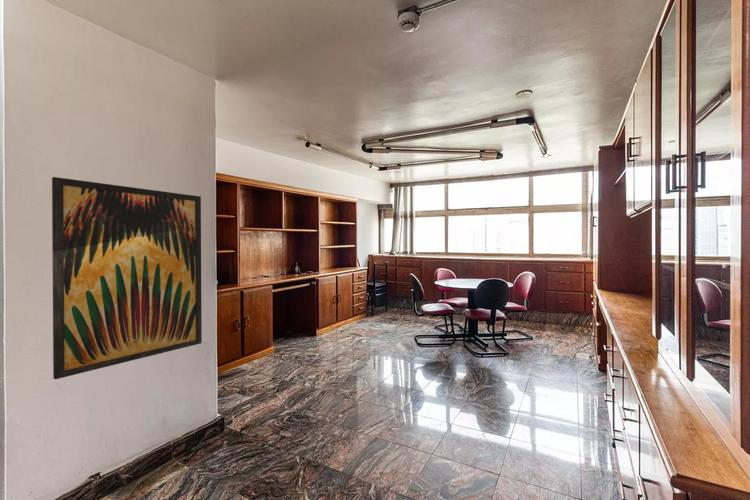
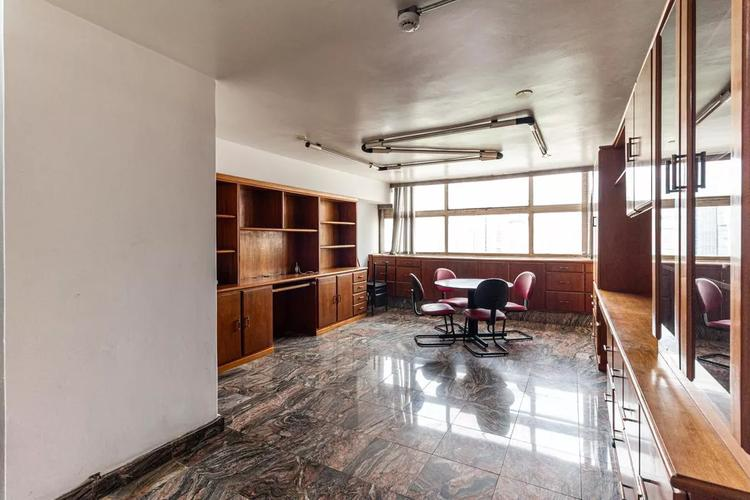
- wall art [51,176,203,380]
